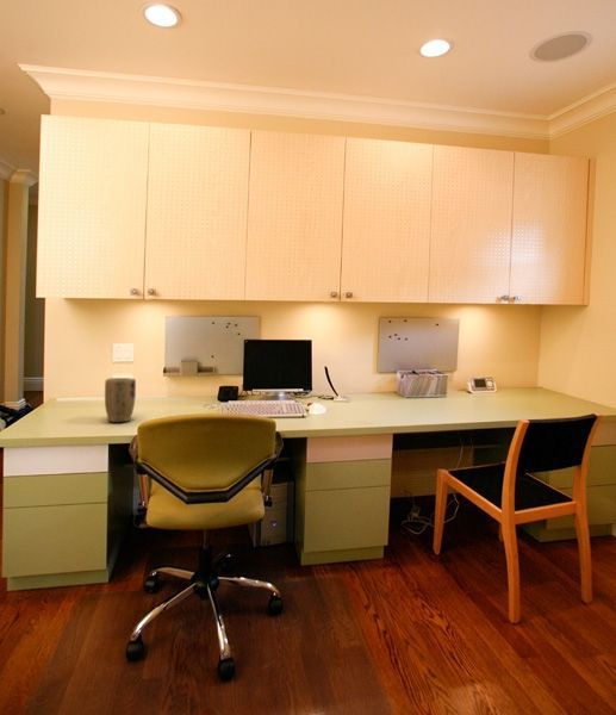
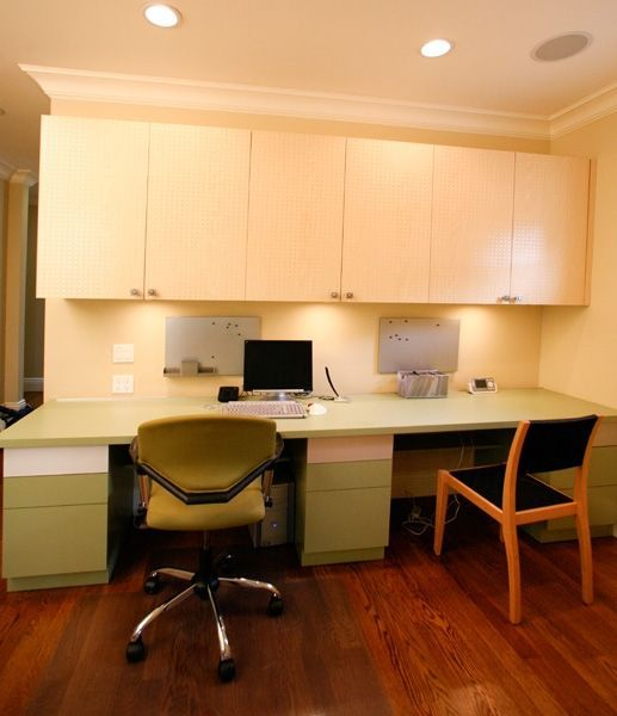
- plant pot [104,377,137,423]
